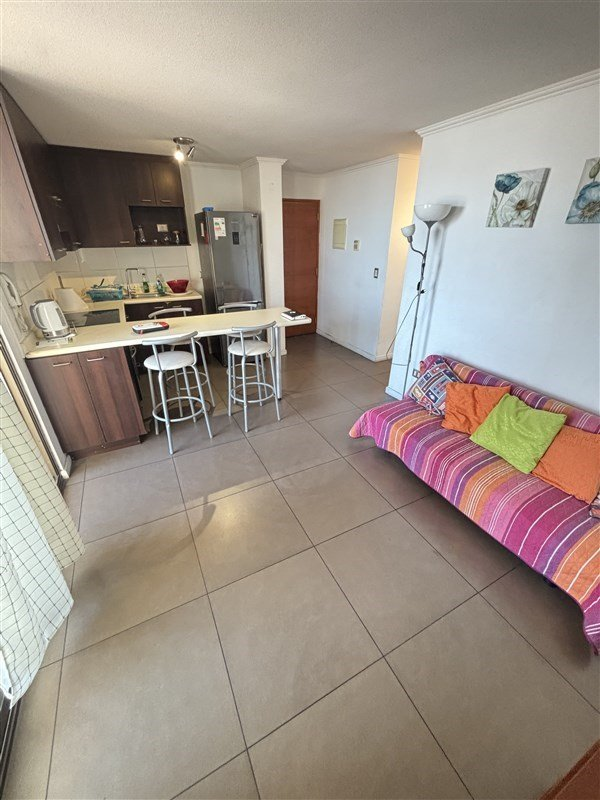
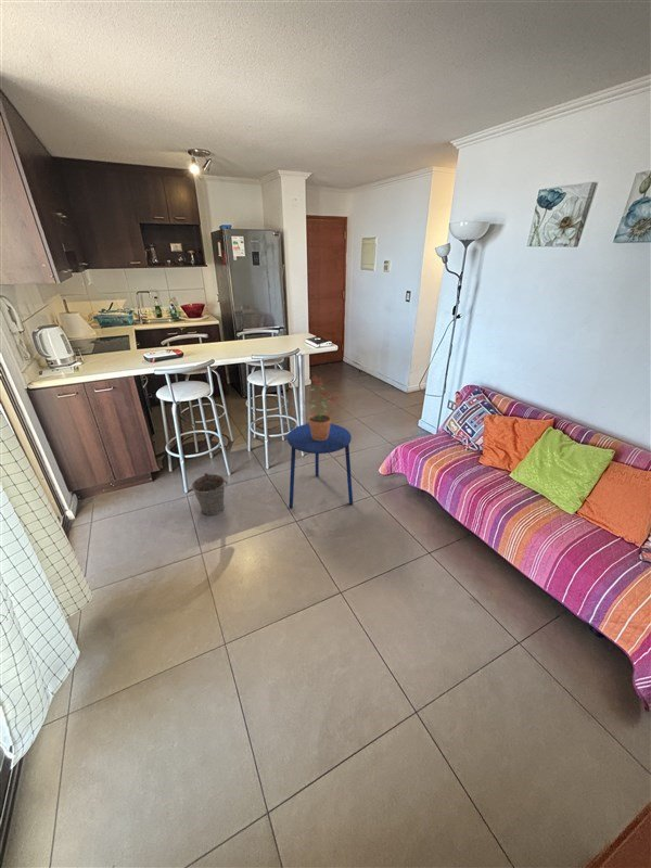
+ bucket [191,472,229,516]
+ potted plant [307,373,340,441]
+ side table [286,423,354,509]
